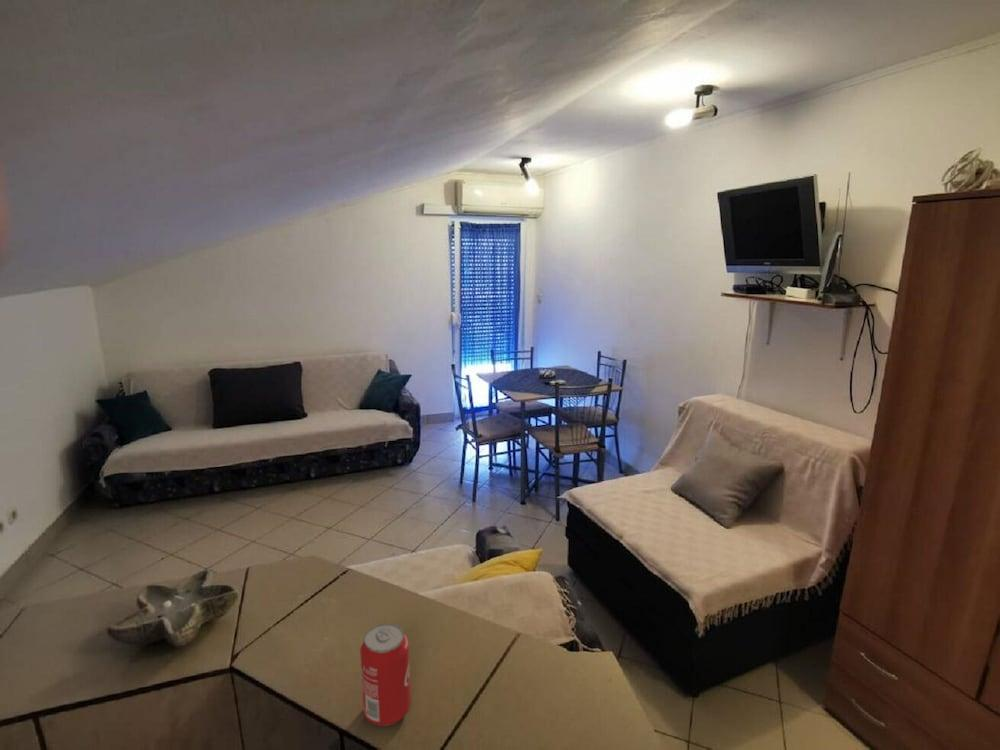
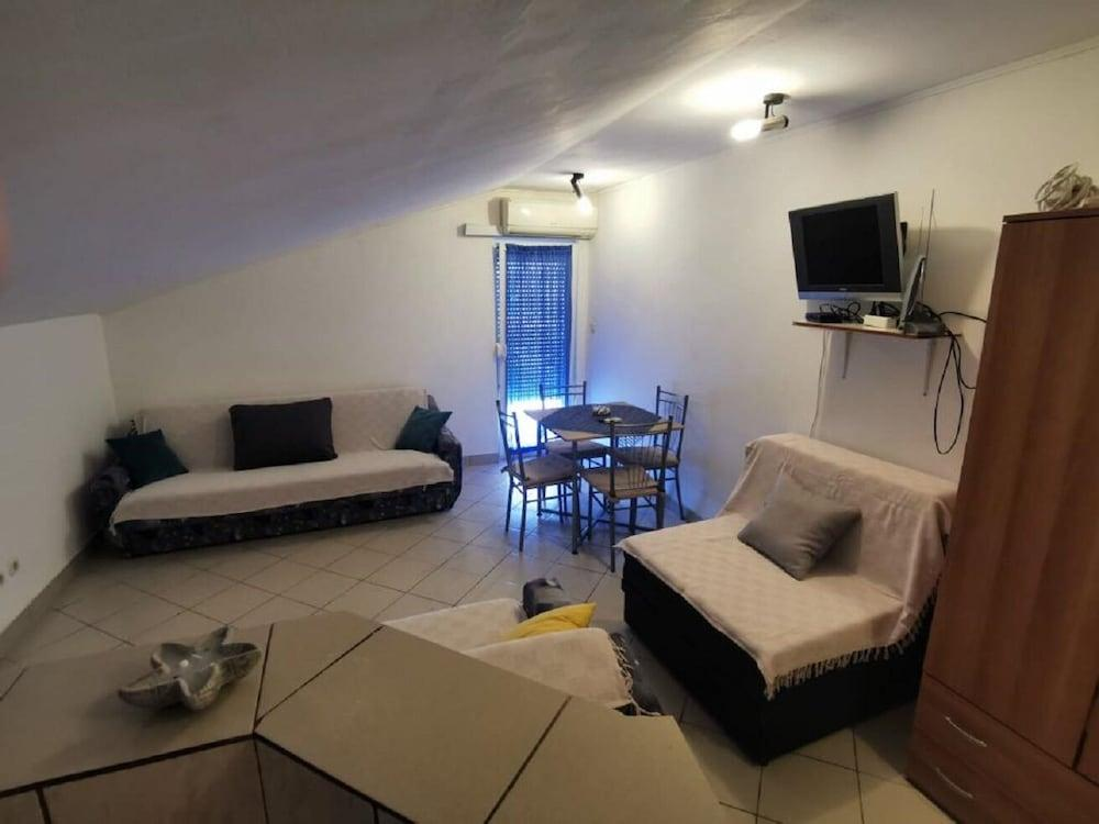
- beverage can [359,622,411,727]
